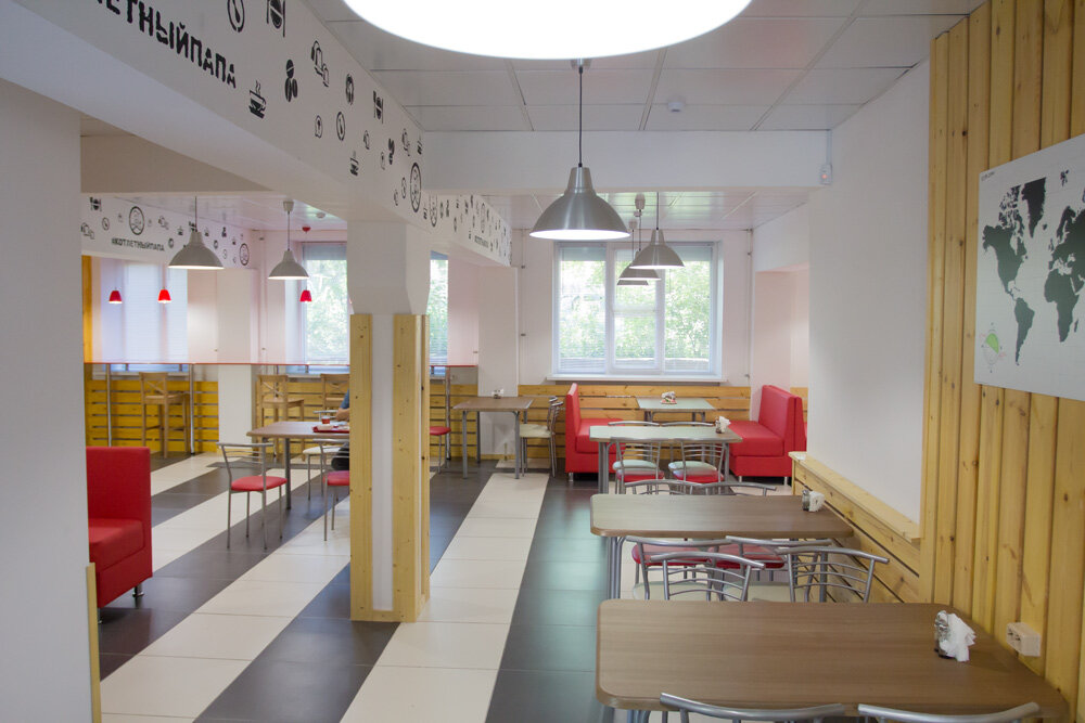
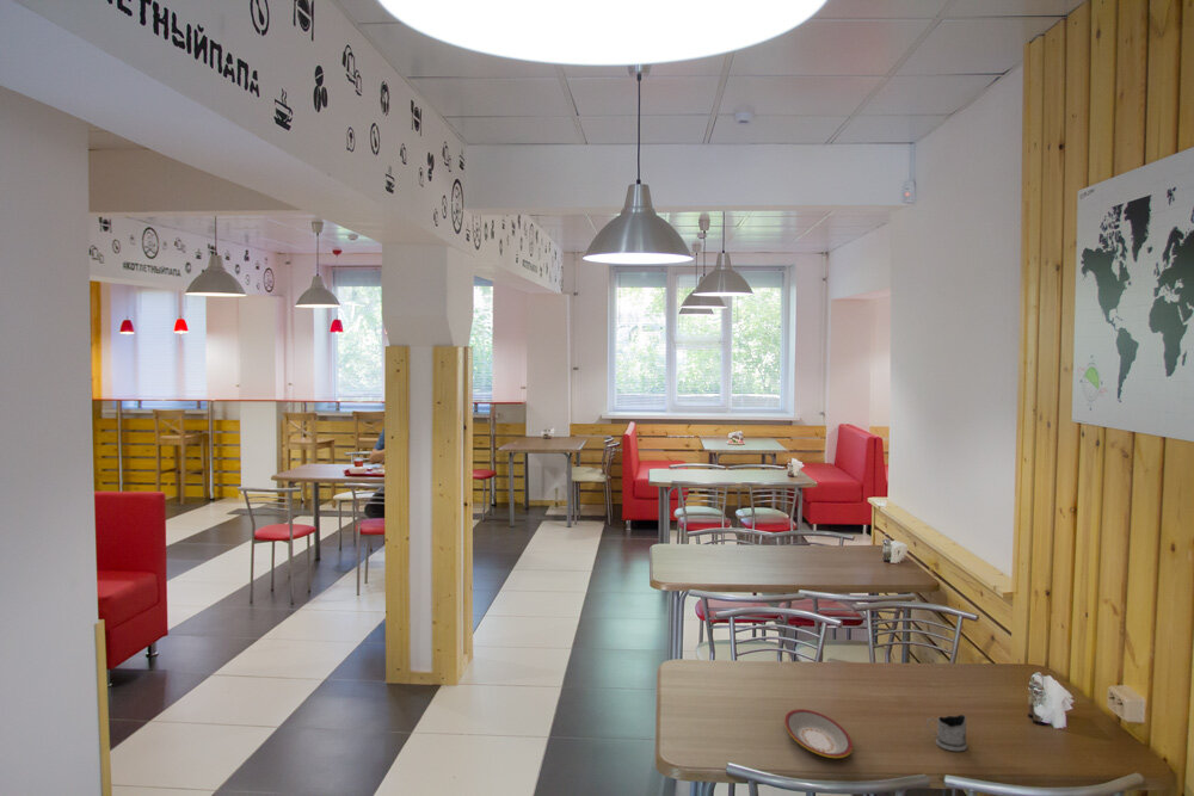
+ tea glass holder [925,714,968,752]
+ plate [783,708,854,759]
